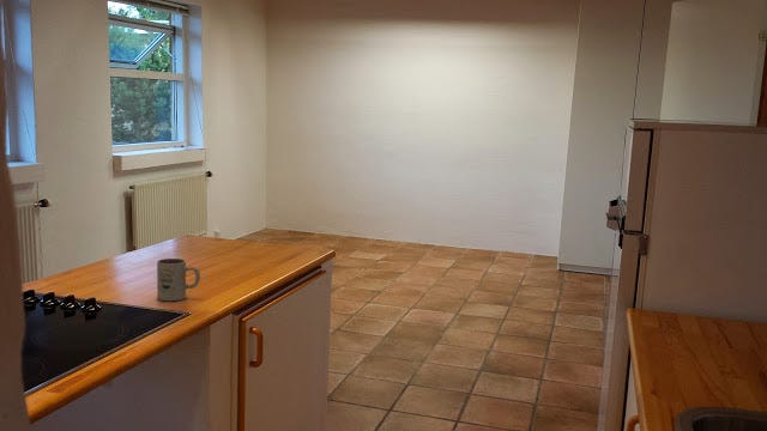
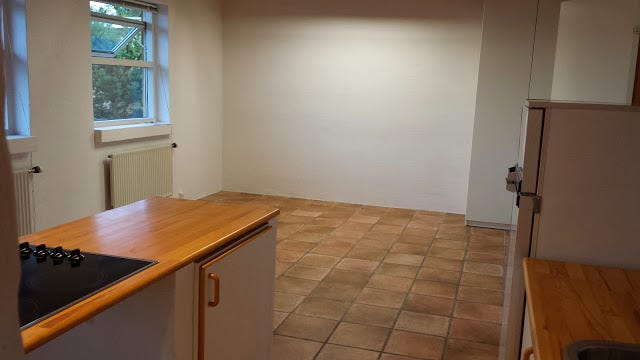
- mug [156,257,201,302]
